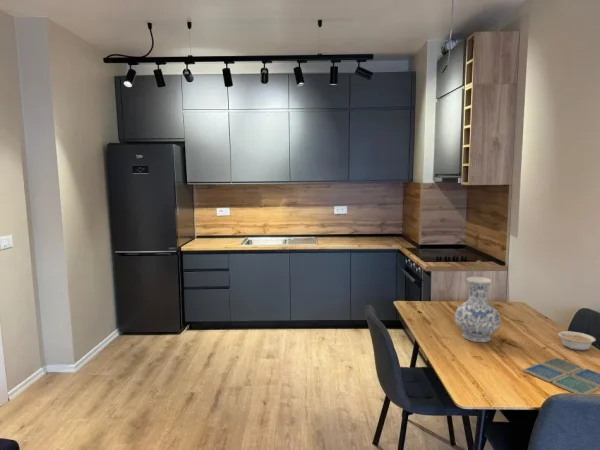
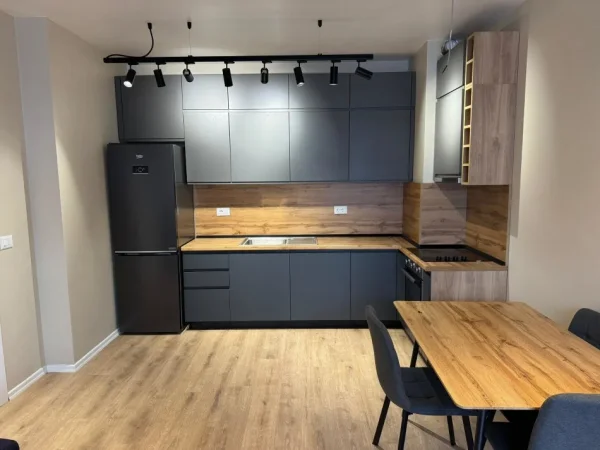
- vase [454,276,502,343]
- legume [551,328,597,352]
- drink coaster [522,356,600,395]
